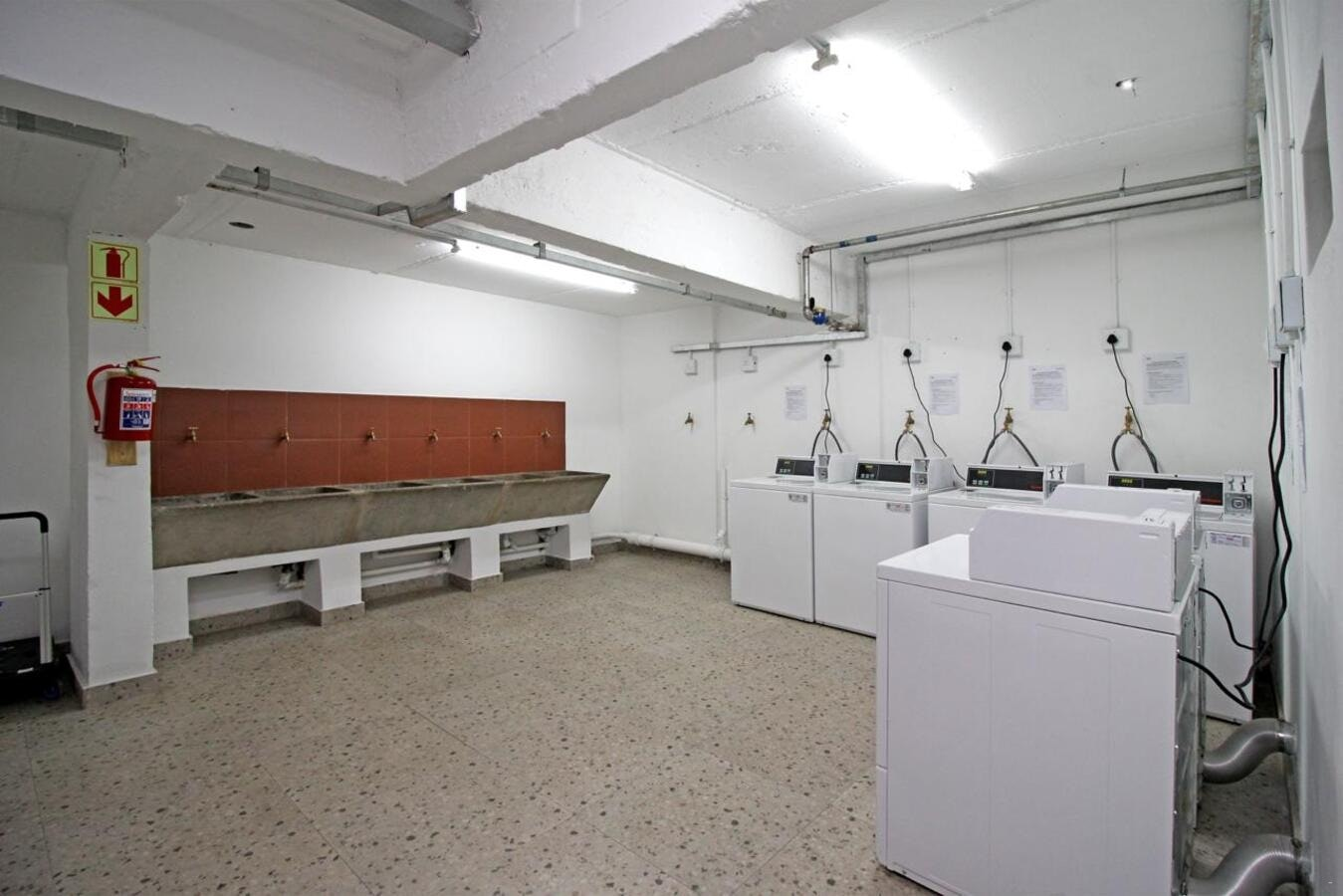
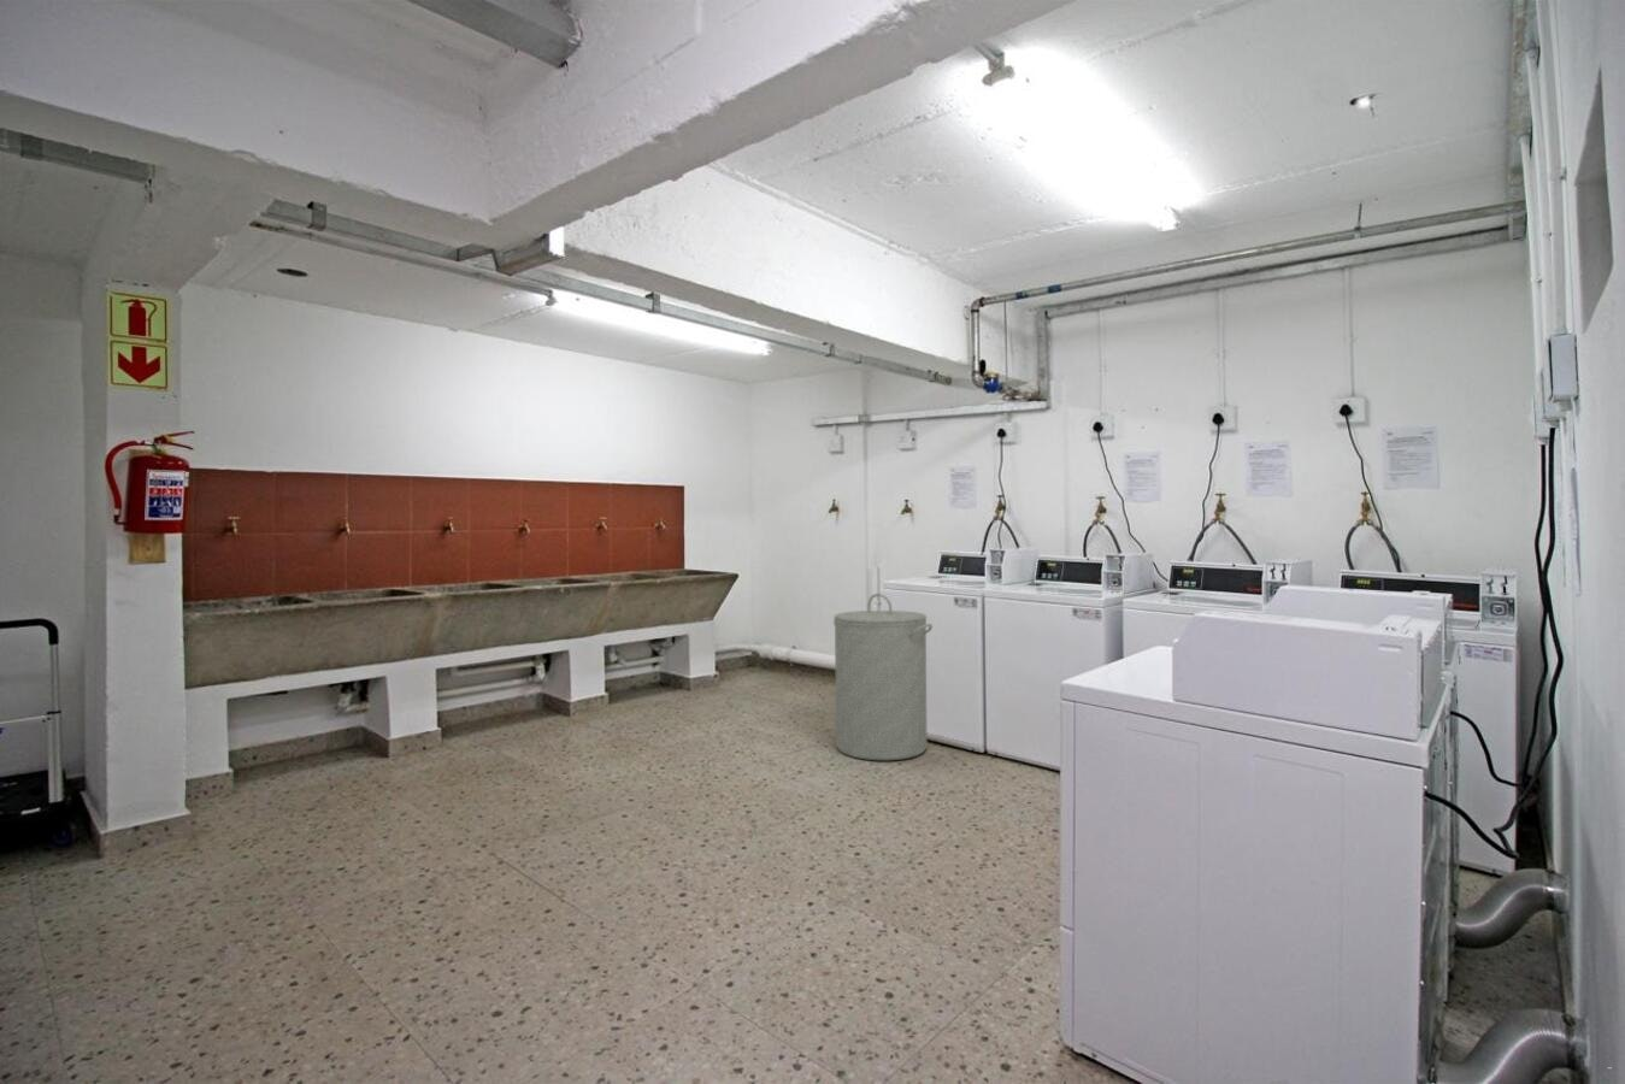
+ laundry hamper [832,593,934,761]
